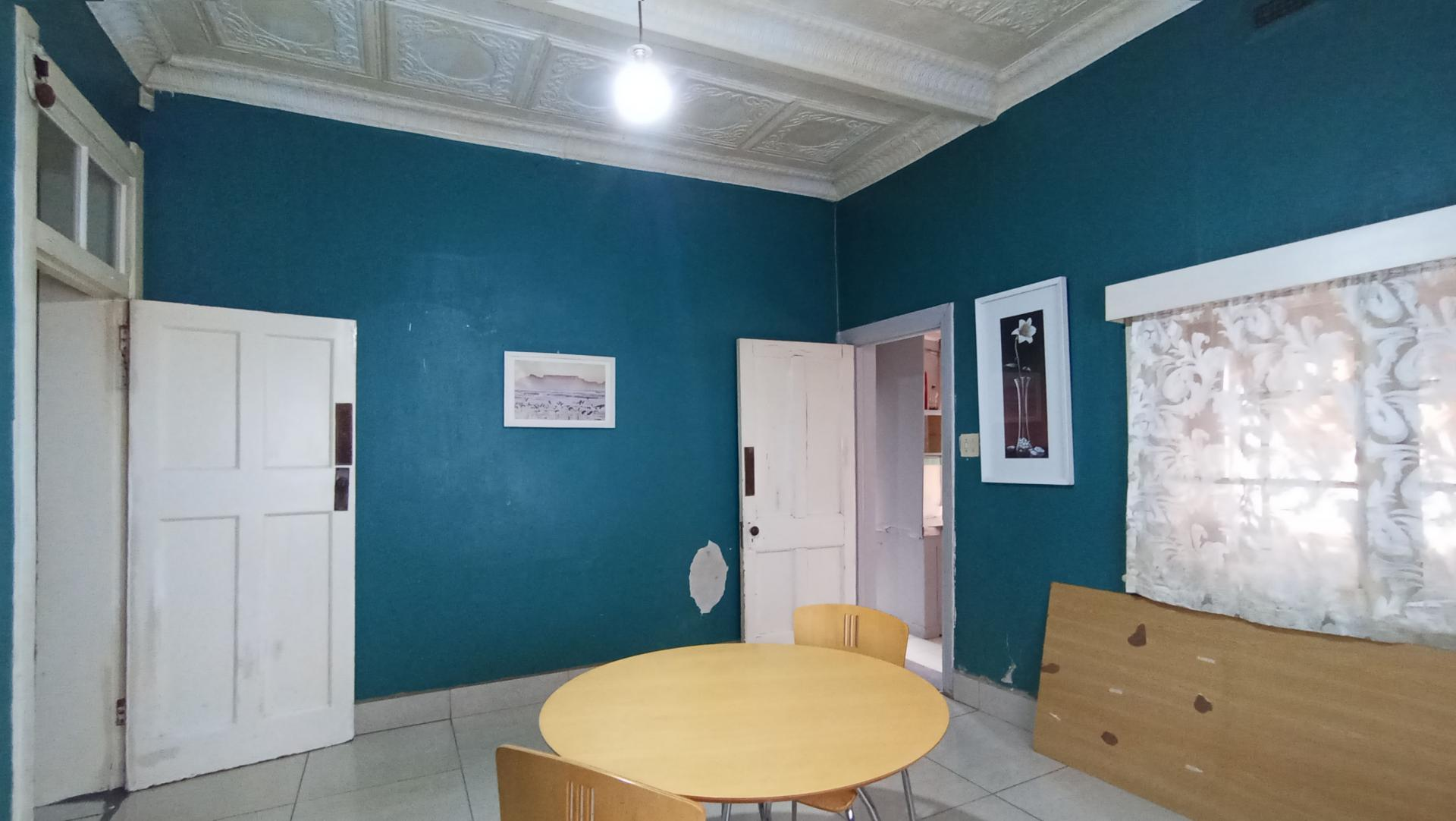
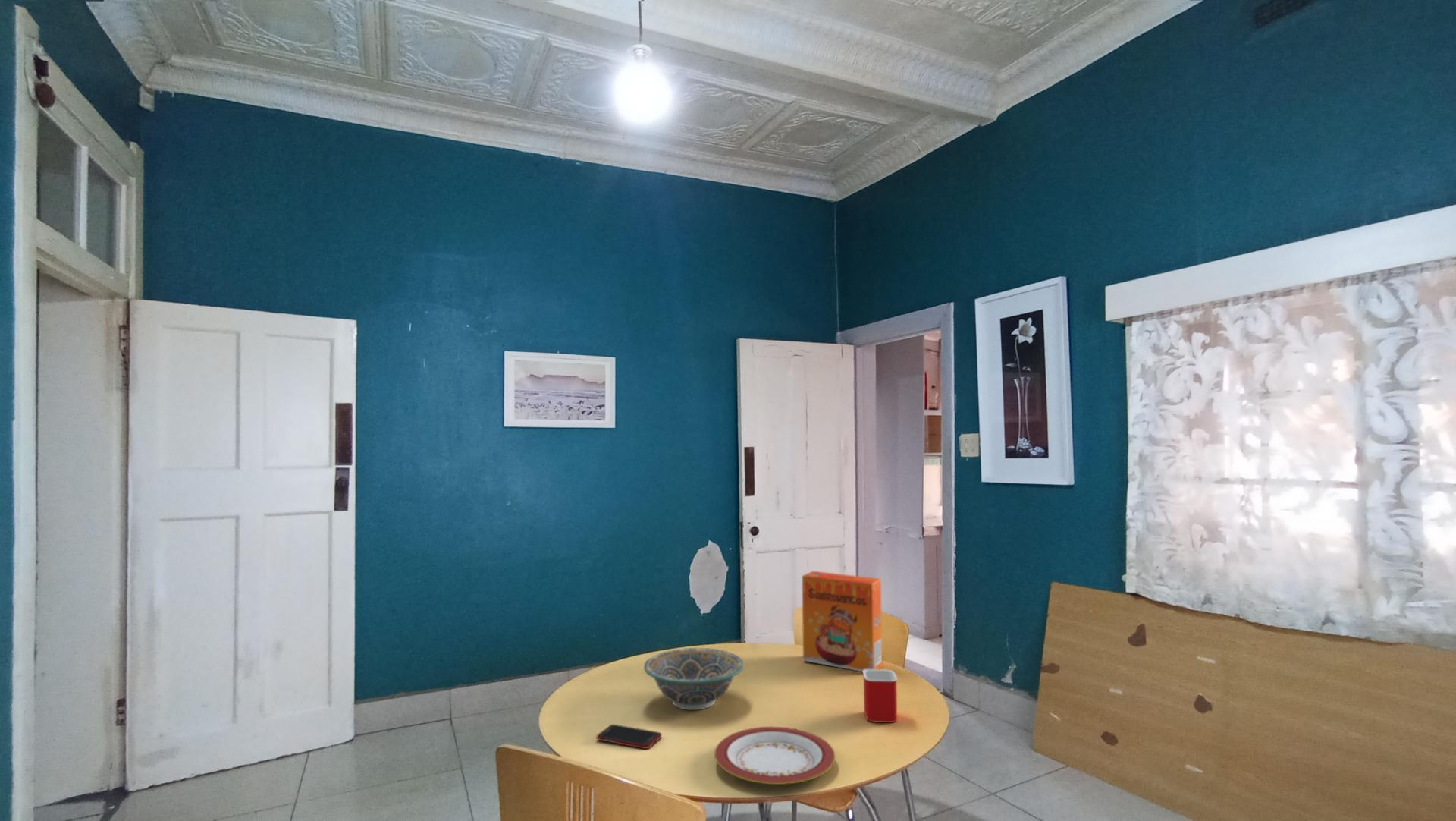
+ cereal box [802,571,883,672]
+ plate [714,726,836,785]
+ cell phone [596,724,662,750]
+ bowl [643,647,745,711]
+ mug [862,668,898,723]
